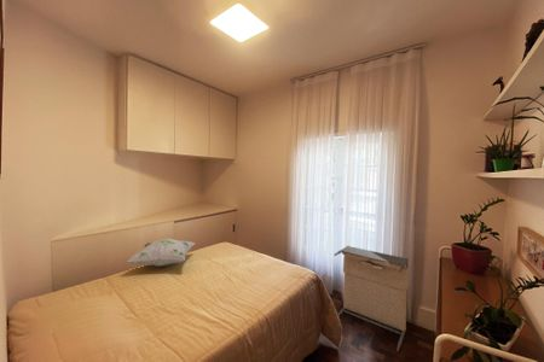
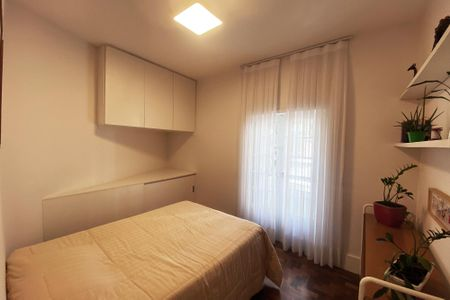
- decorative pillow [126,238,196,268]
- laundry hamper [334,245,410,352]
